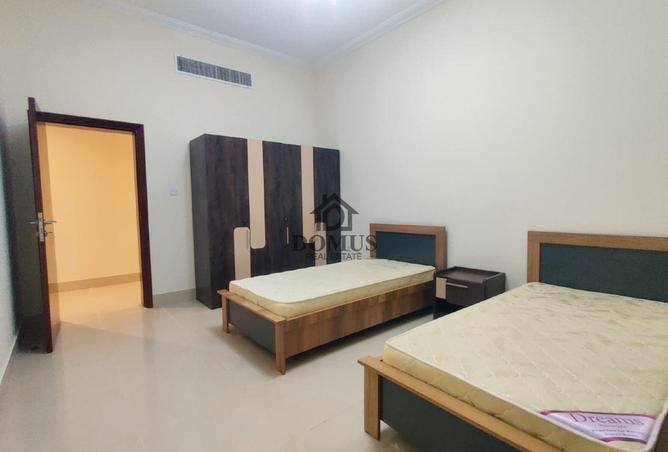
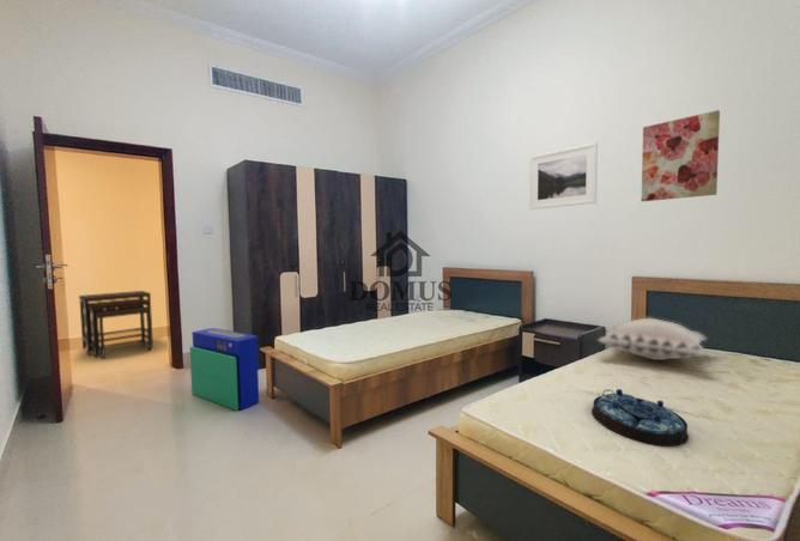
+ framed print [528,141,599,211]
+ decorative pillow [596,317,710,361]
+ air purifier [189,327,260,412]
+ serving tray [590,388,690,448]
+ wall art [640,109,721,202]
+ desk [78,290,154,360]
